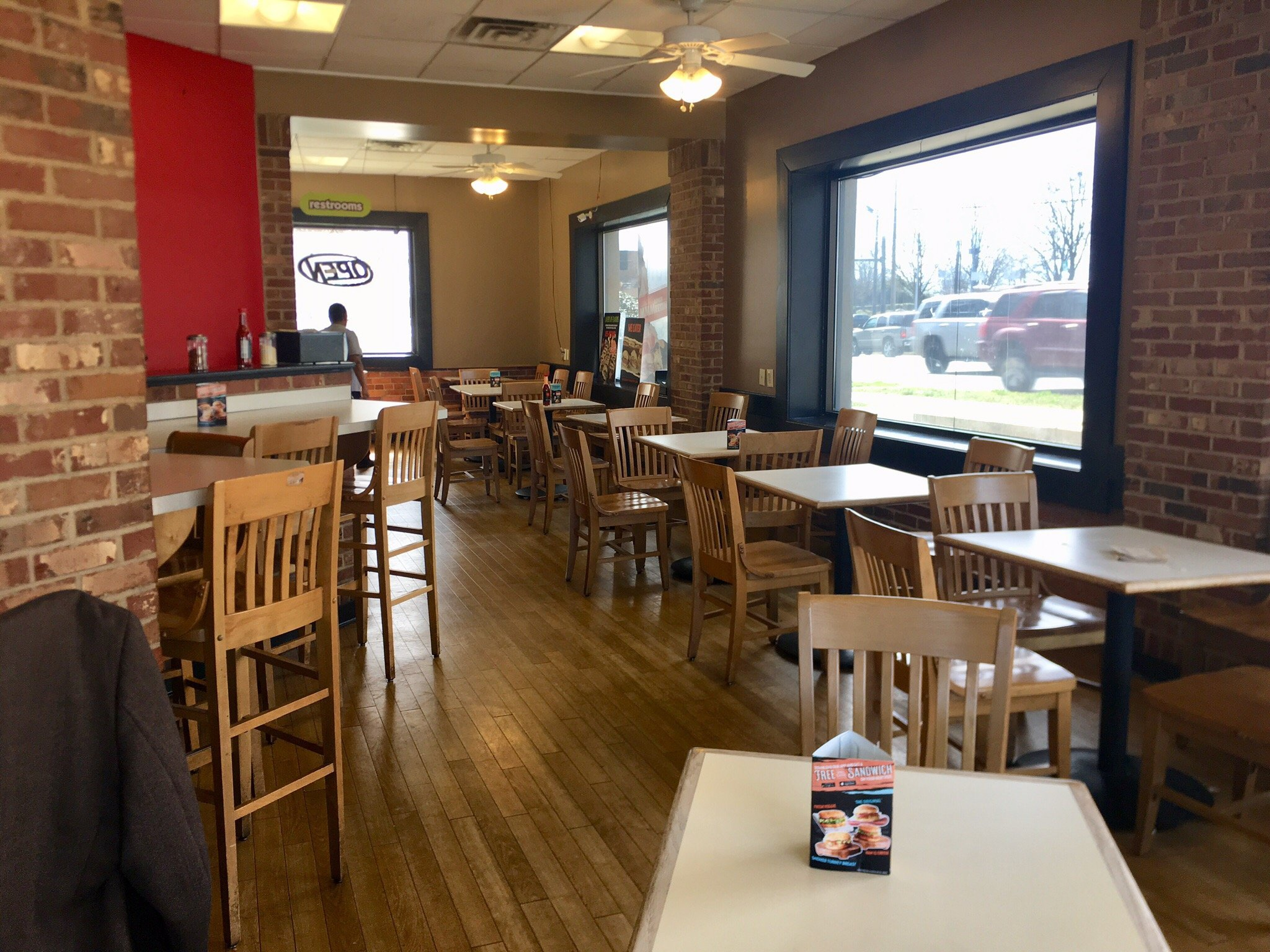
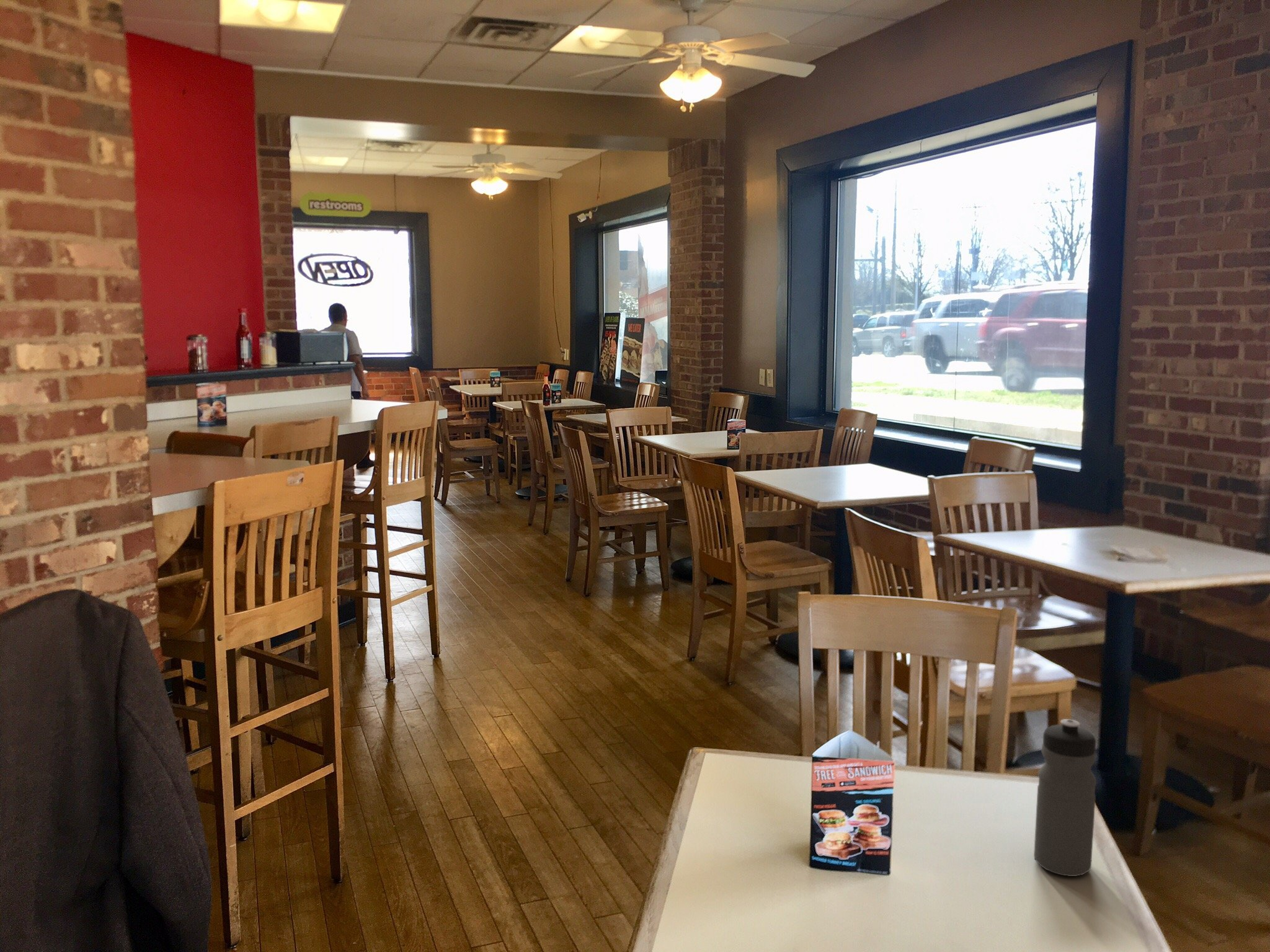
+ water bottle [1033,718,1097,877]
